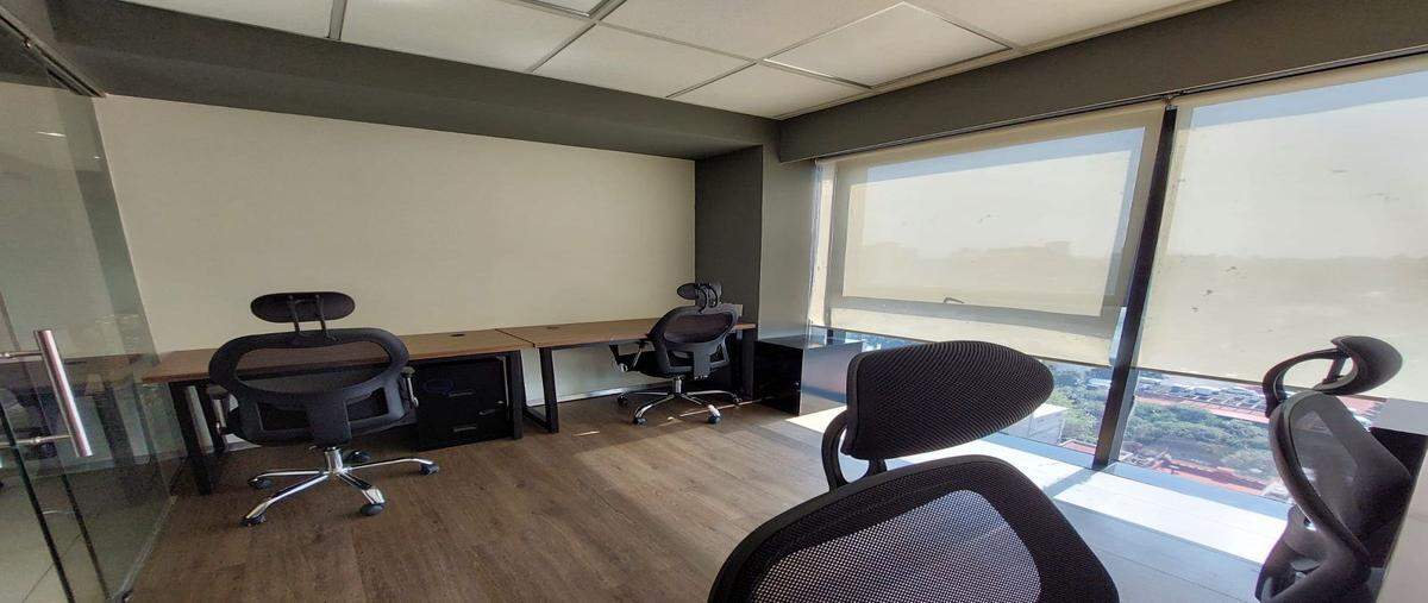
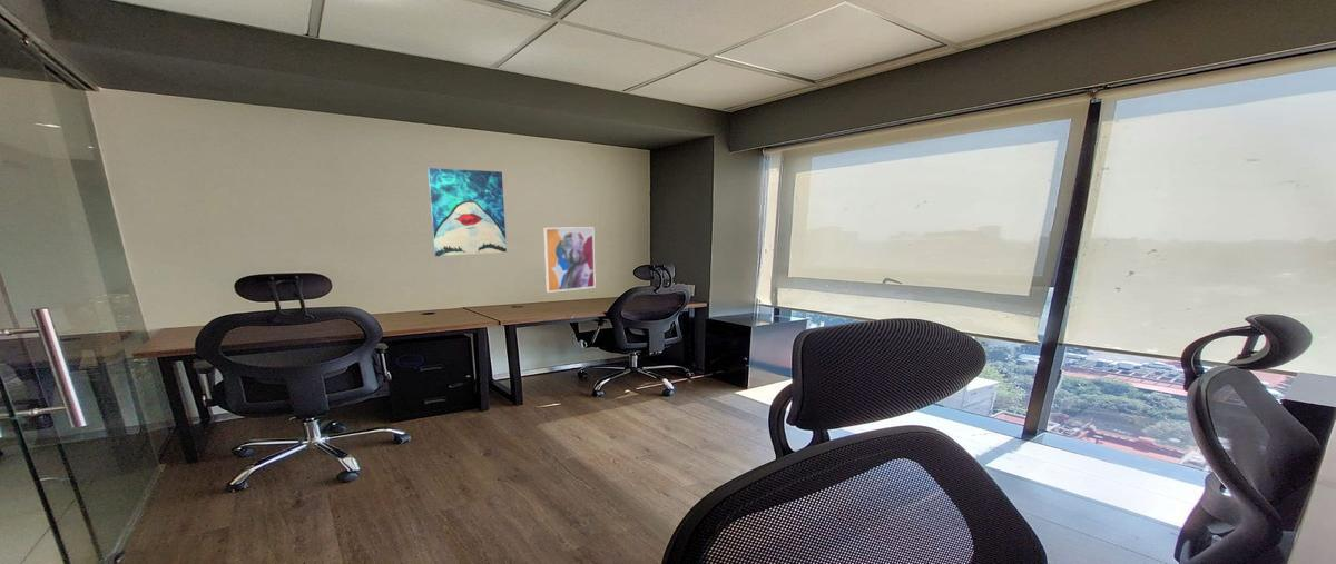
+ wall art [543,226,597,294]
+ wall art [426,167,508,257]
